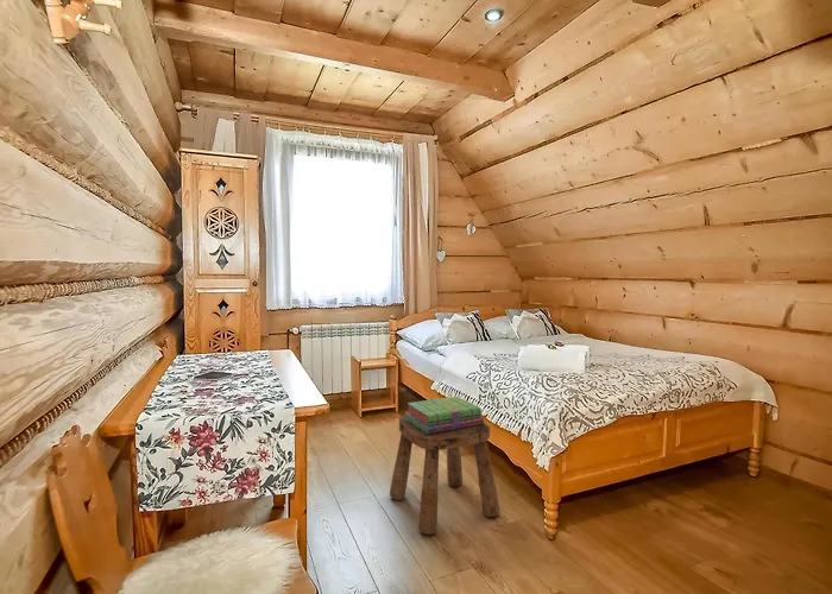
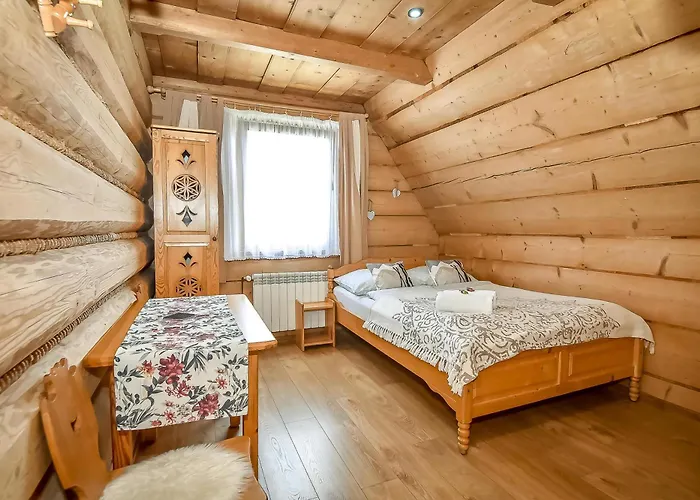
- stack of books [404,396,485,434]
- stool [389,415,502,536]
